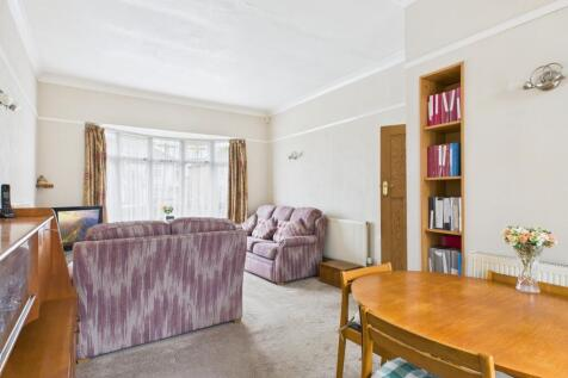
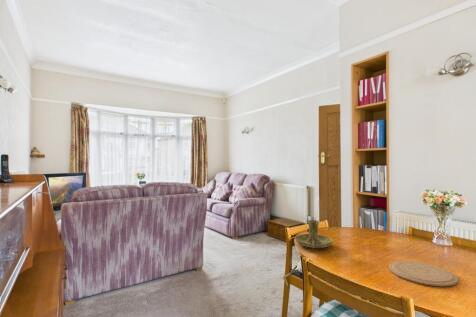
+ plate [388,260,459,287]
+ candle holder [294,219,334,249]
